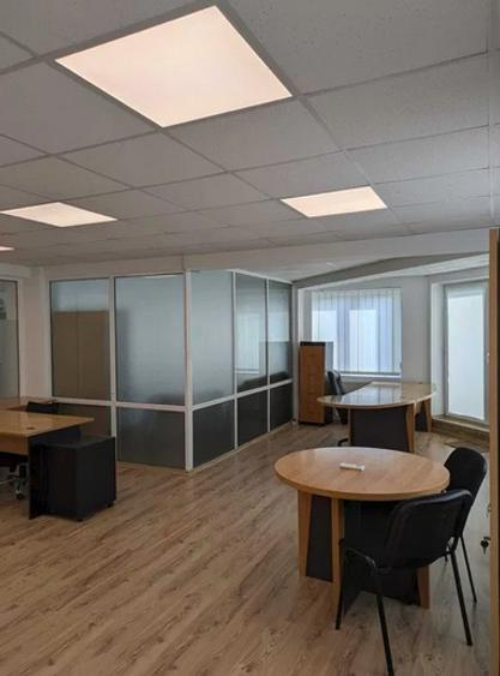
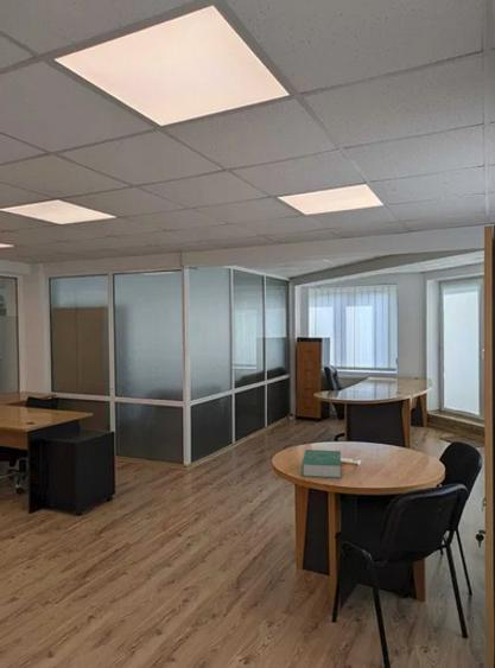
+ book [302,448,342,479]
